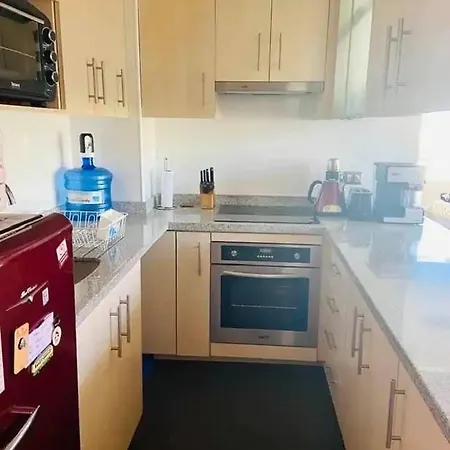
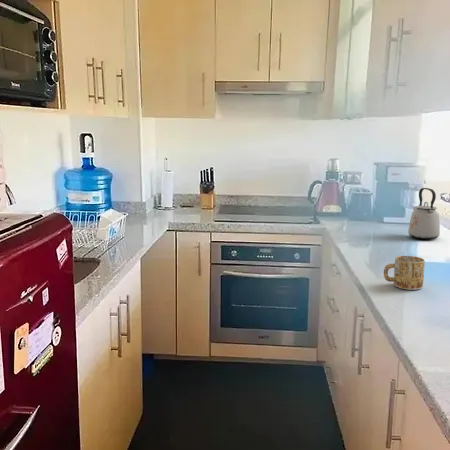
+ mug [383,255,426,291]
+ kettle [407,187,441,241]
